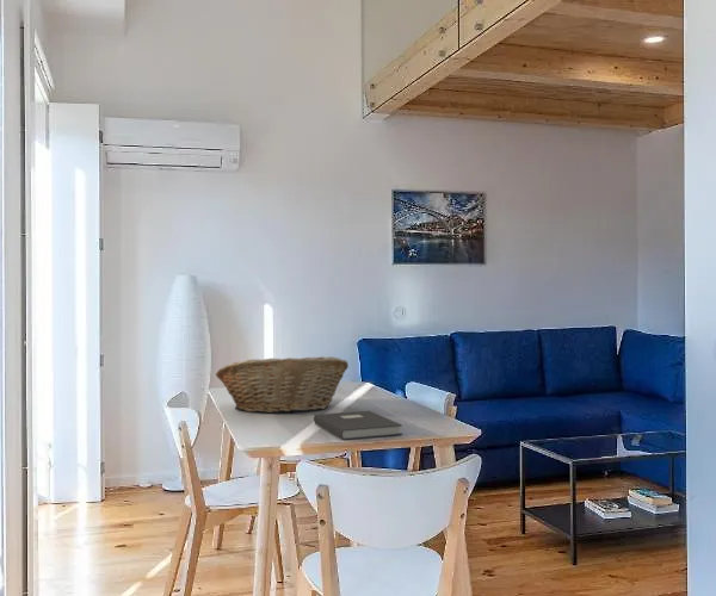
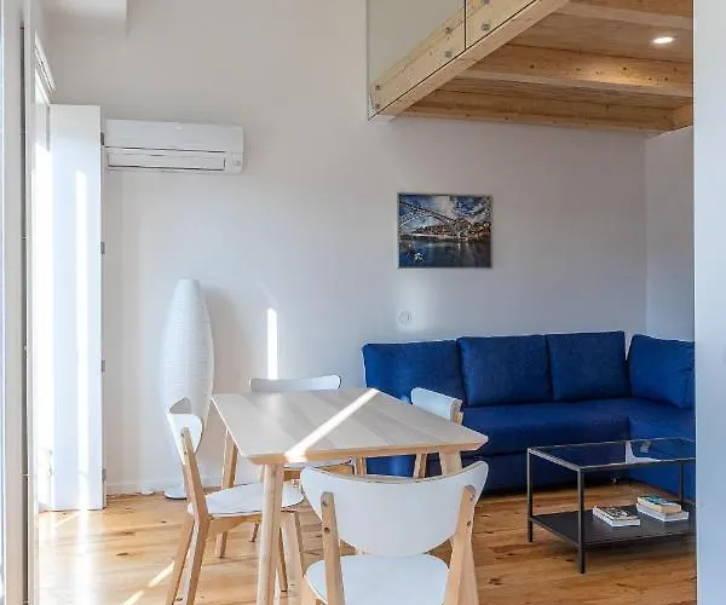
- fruit basket [215,355,350,414]
- book [313,410,403,441]
